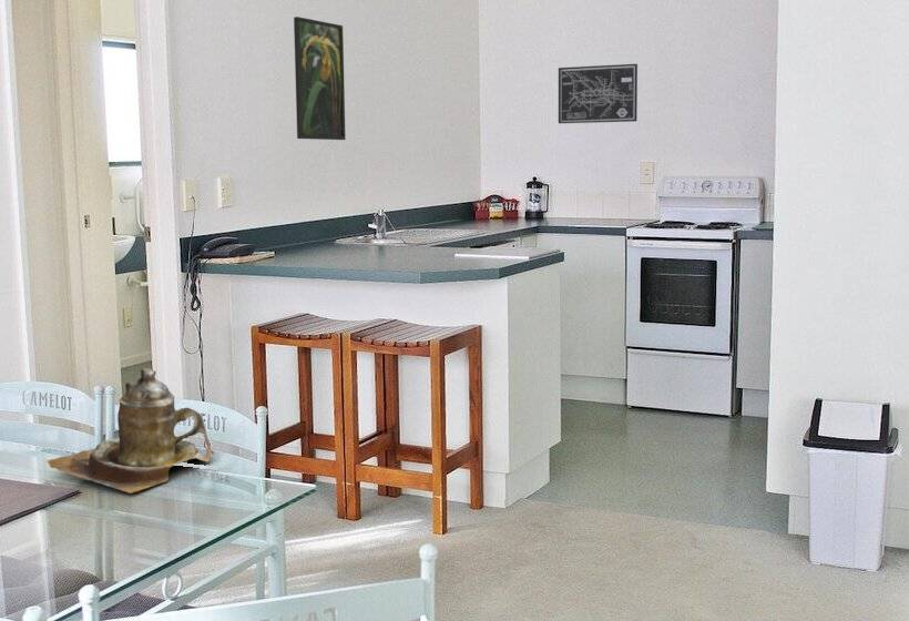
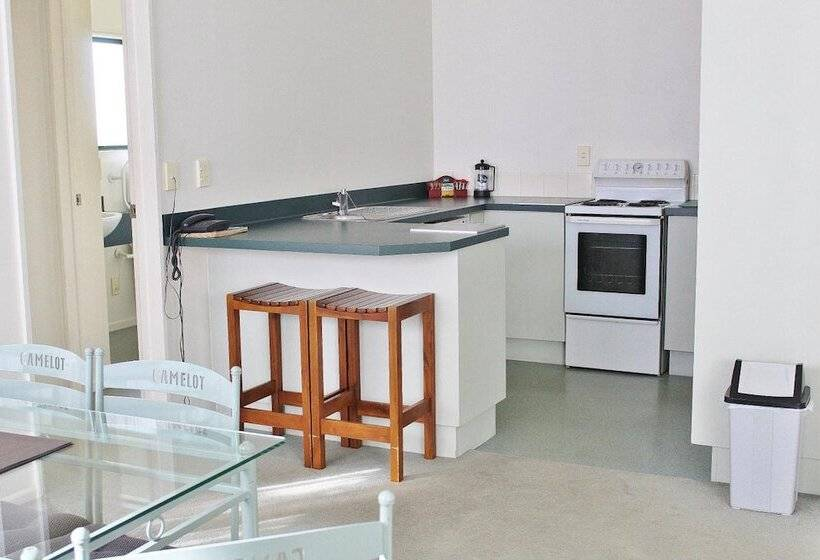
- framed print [293,16,347,141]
- wall art [558,63,639,124]
- teapot [47,367,215,495]
